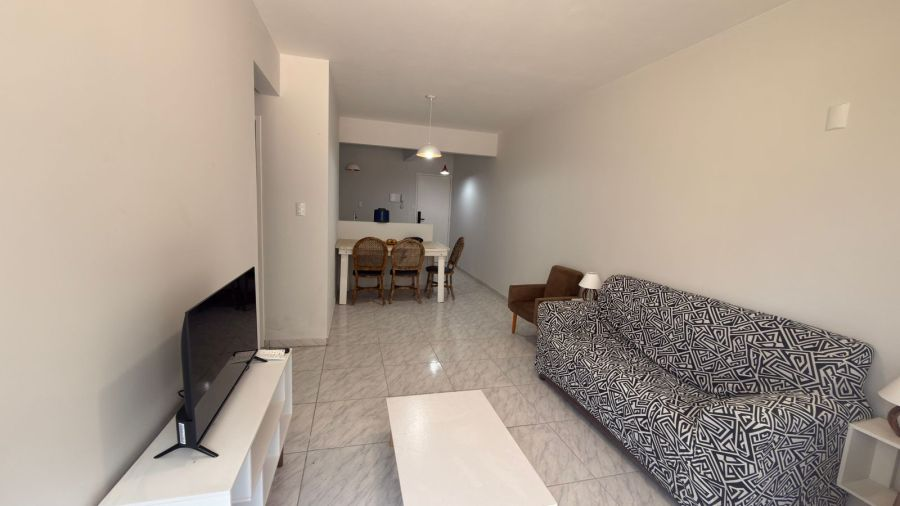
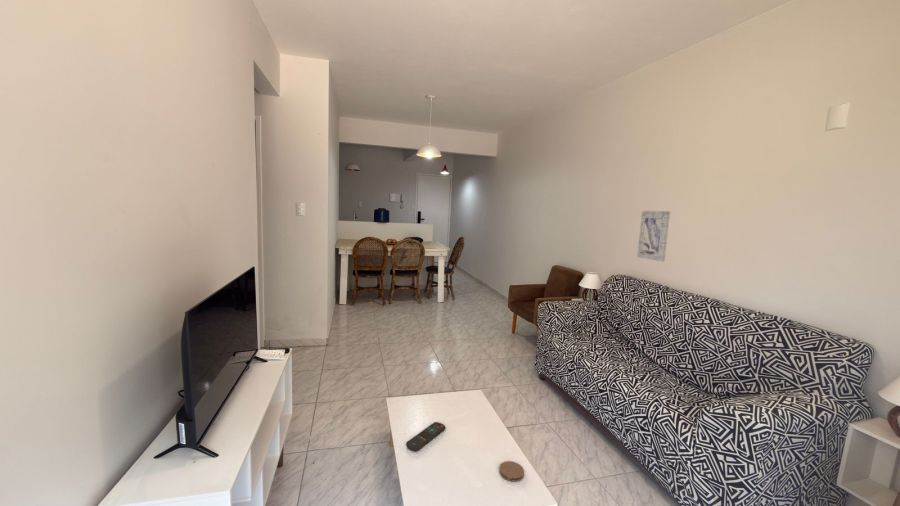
+ wall art [636,210,671,262]
+ coaster [498,460,525,483]
+ remote control [405,421,446,452]
